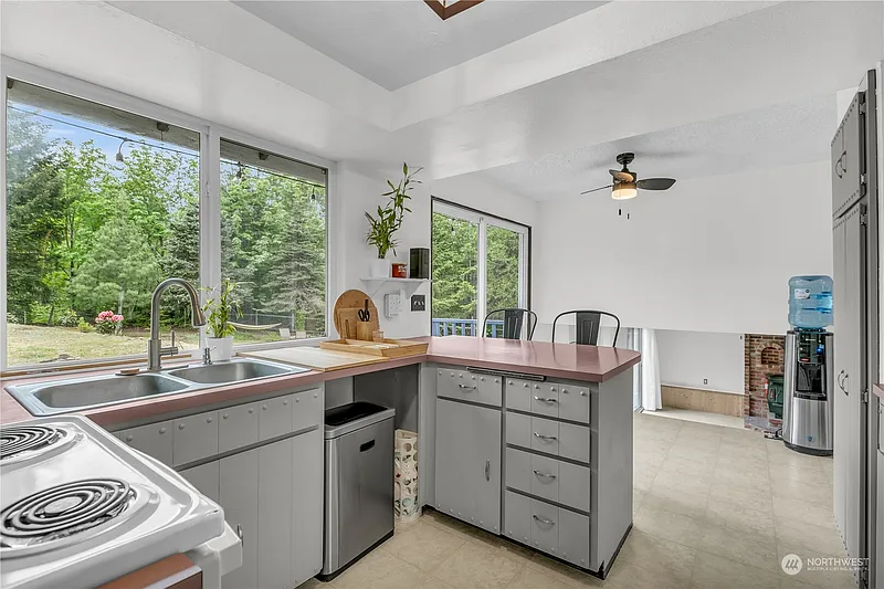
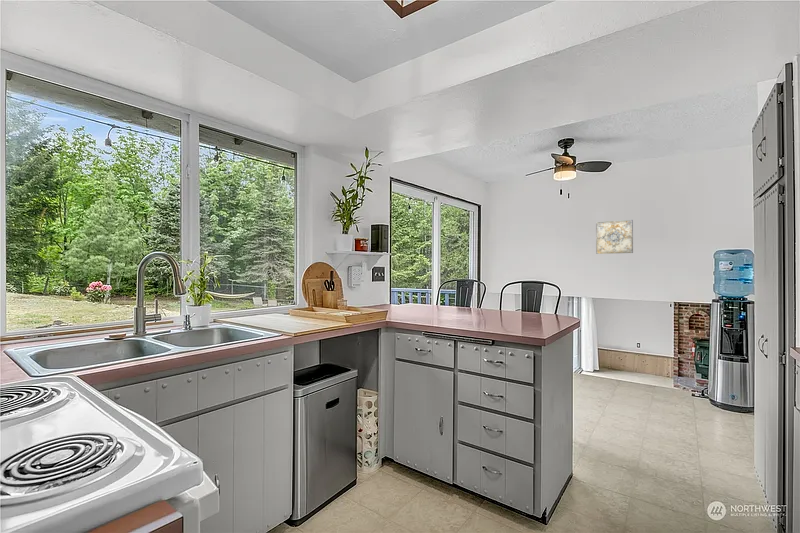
+ wall art [595,219,634,255]
